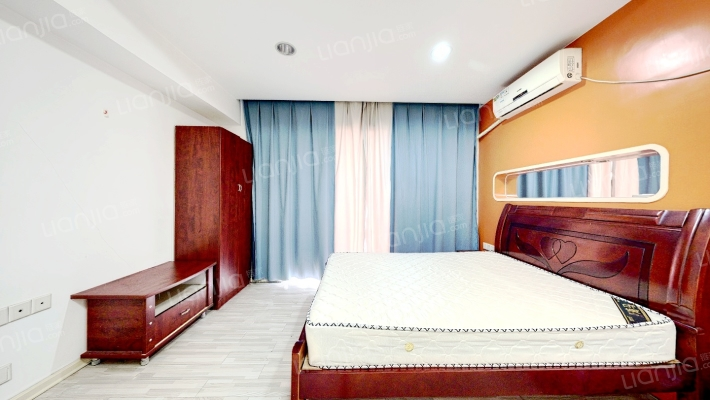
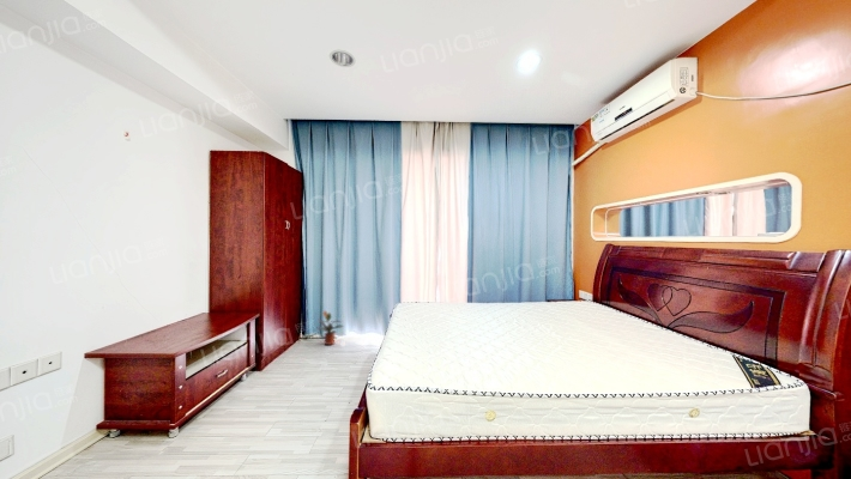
+ potted plant [316,309,345,346]
